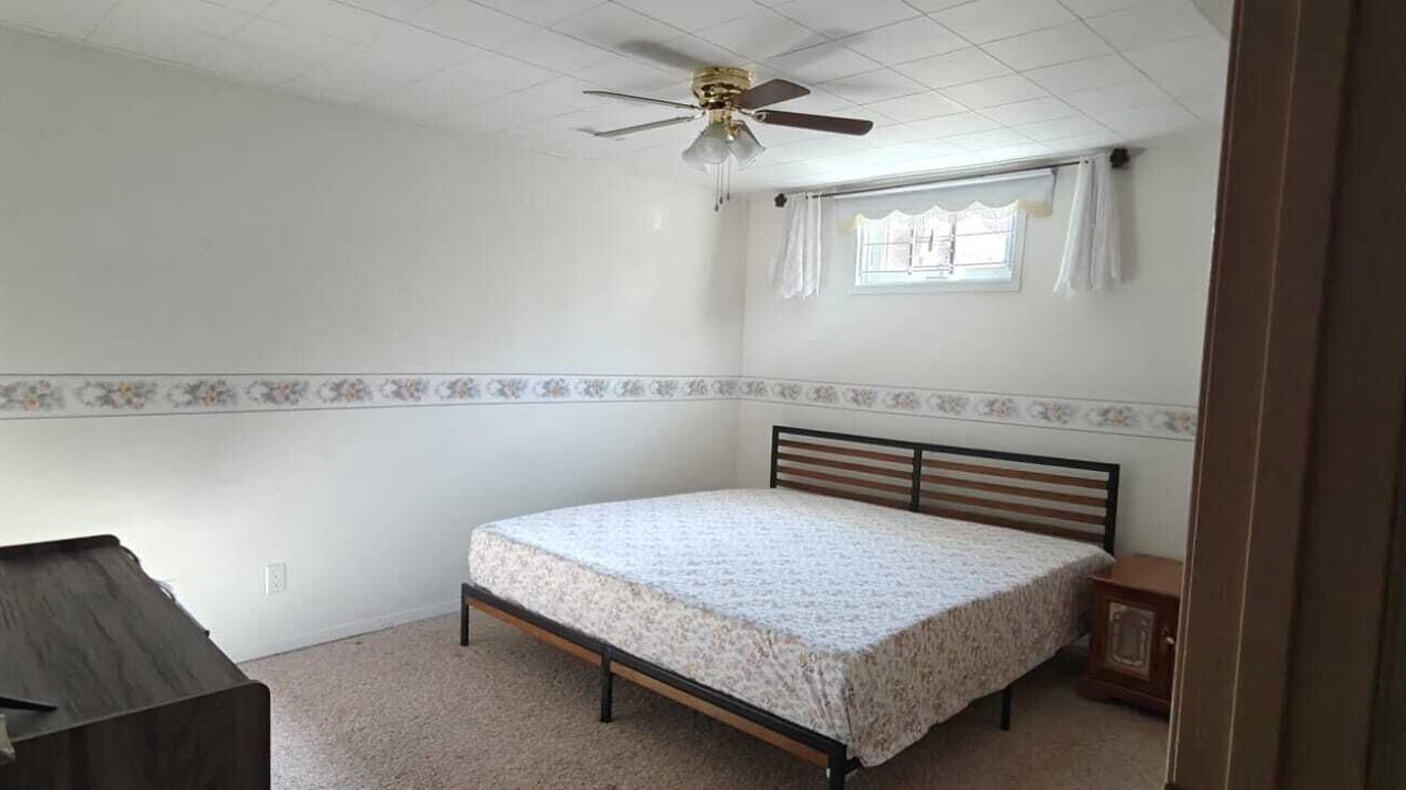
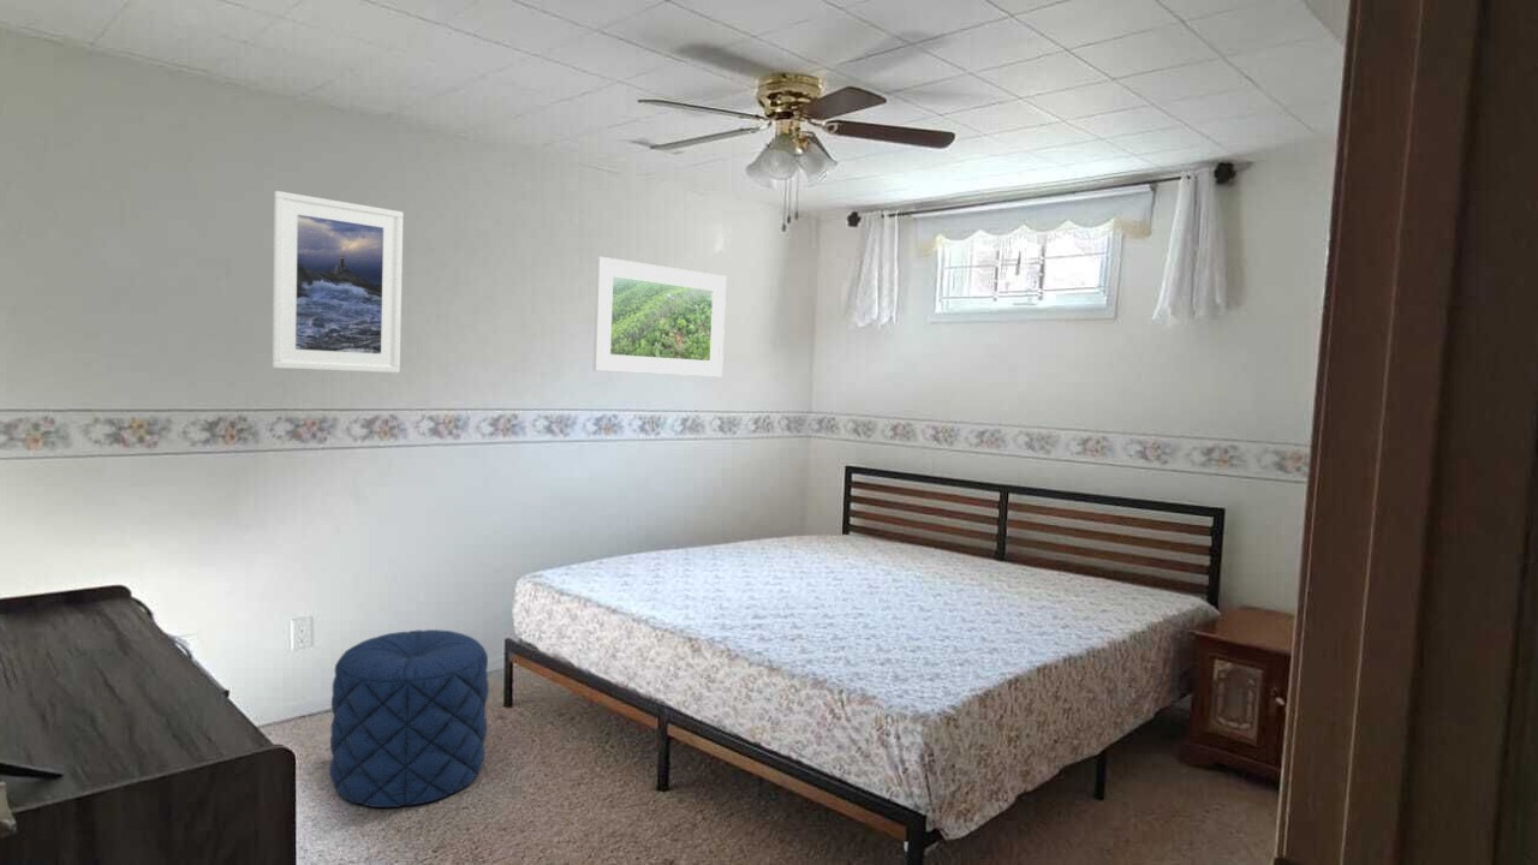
+ pouf [328,628,490,809]
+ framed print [592,256,727,378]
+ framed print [272,190,404,374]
